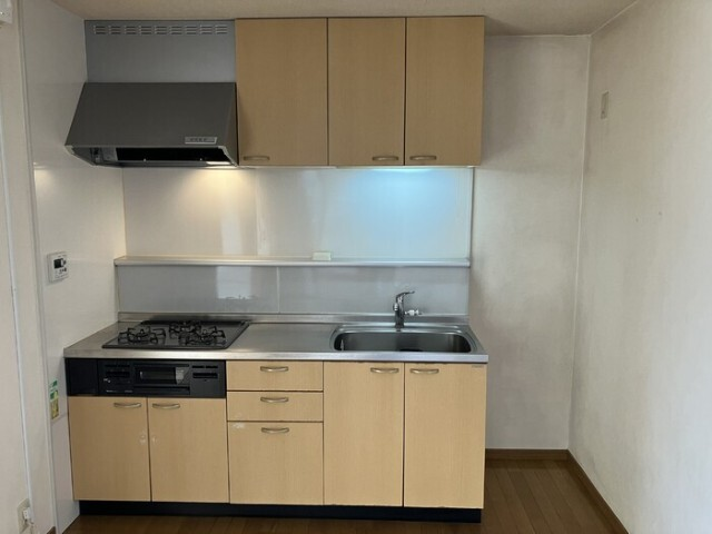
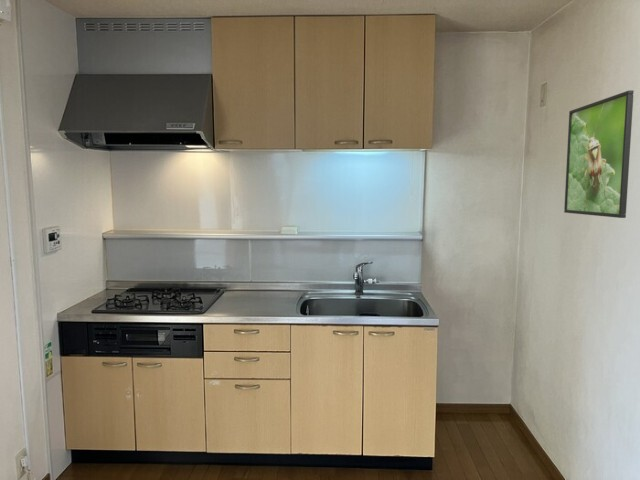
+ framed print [563,89,635,219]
